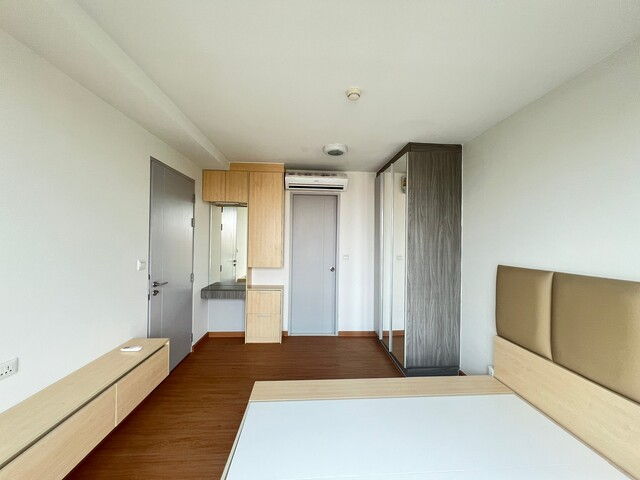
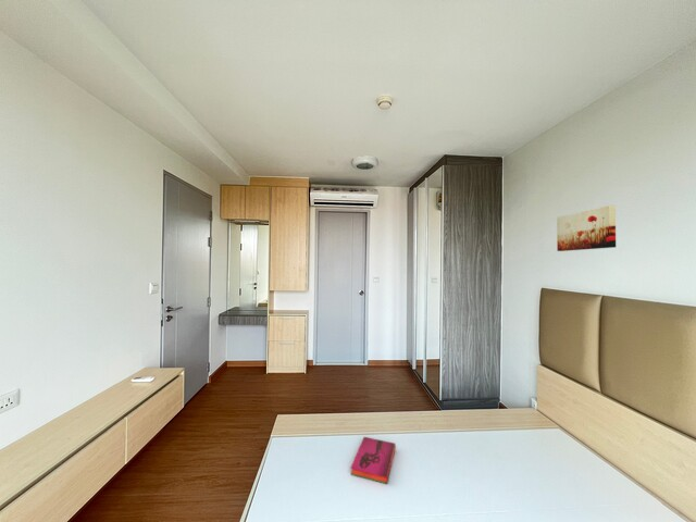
+ hardback book [350,436,397,485]
+ wall art [556,204,617,252]
